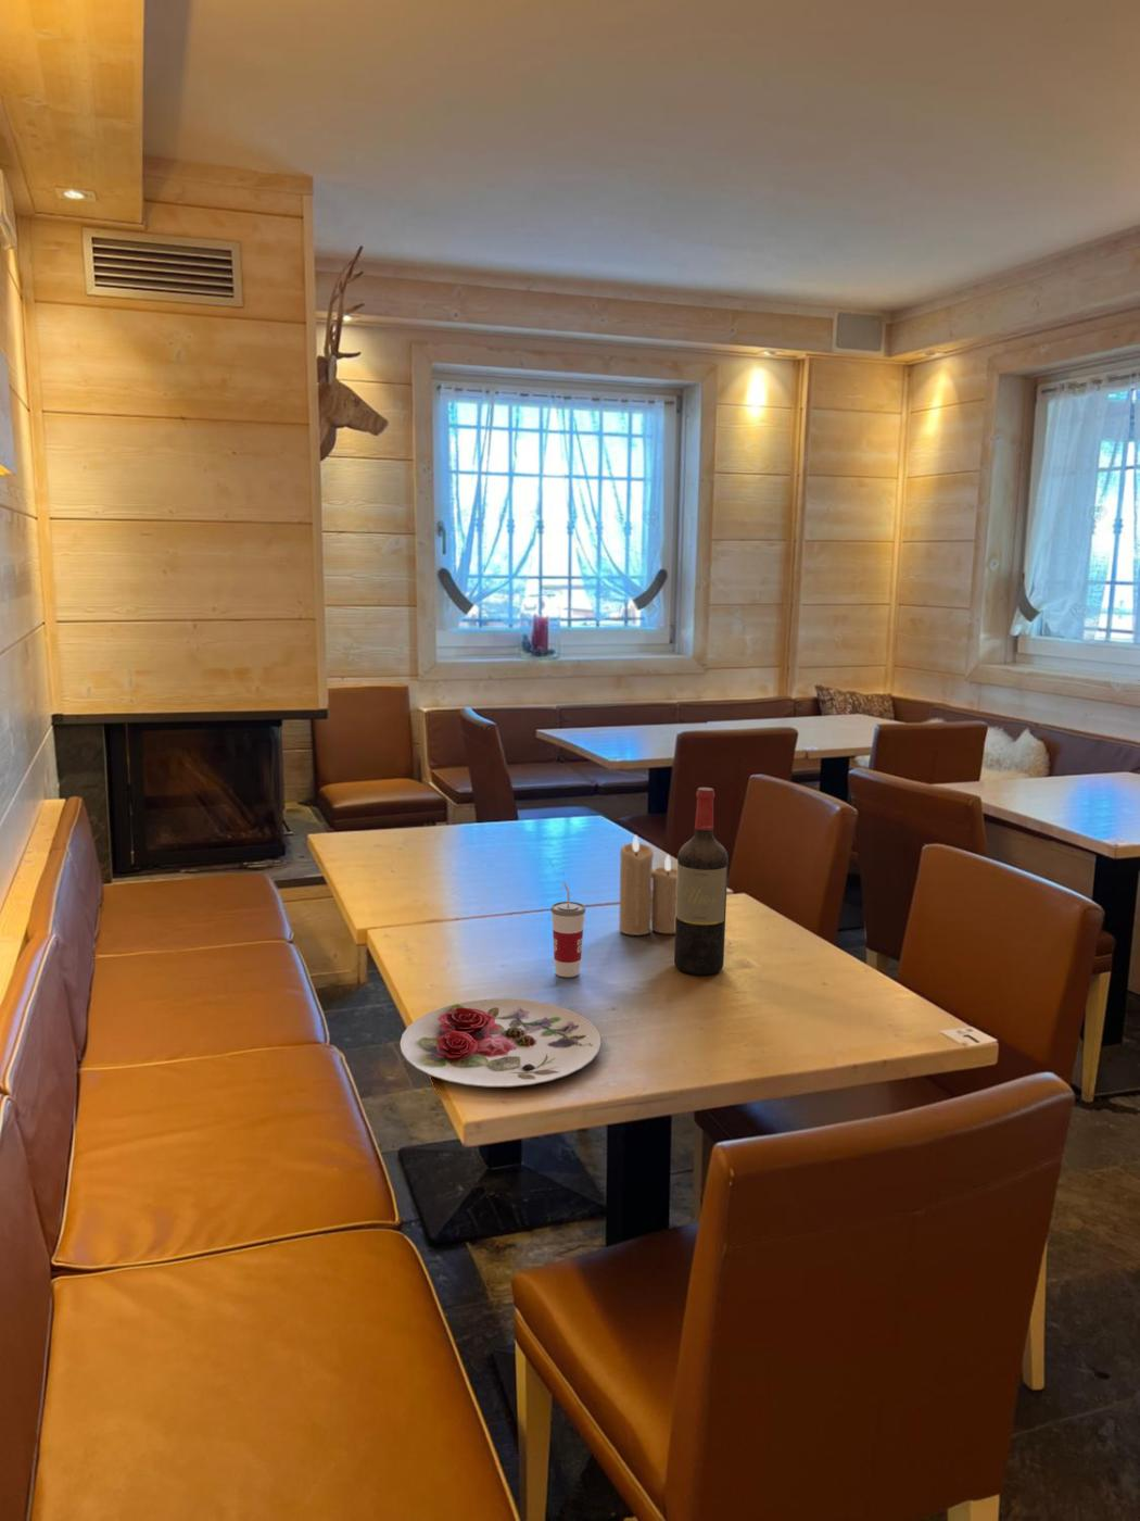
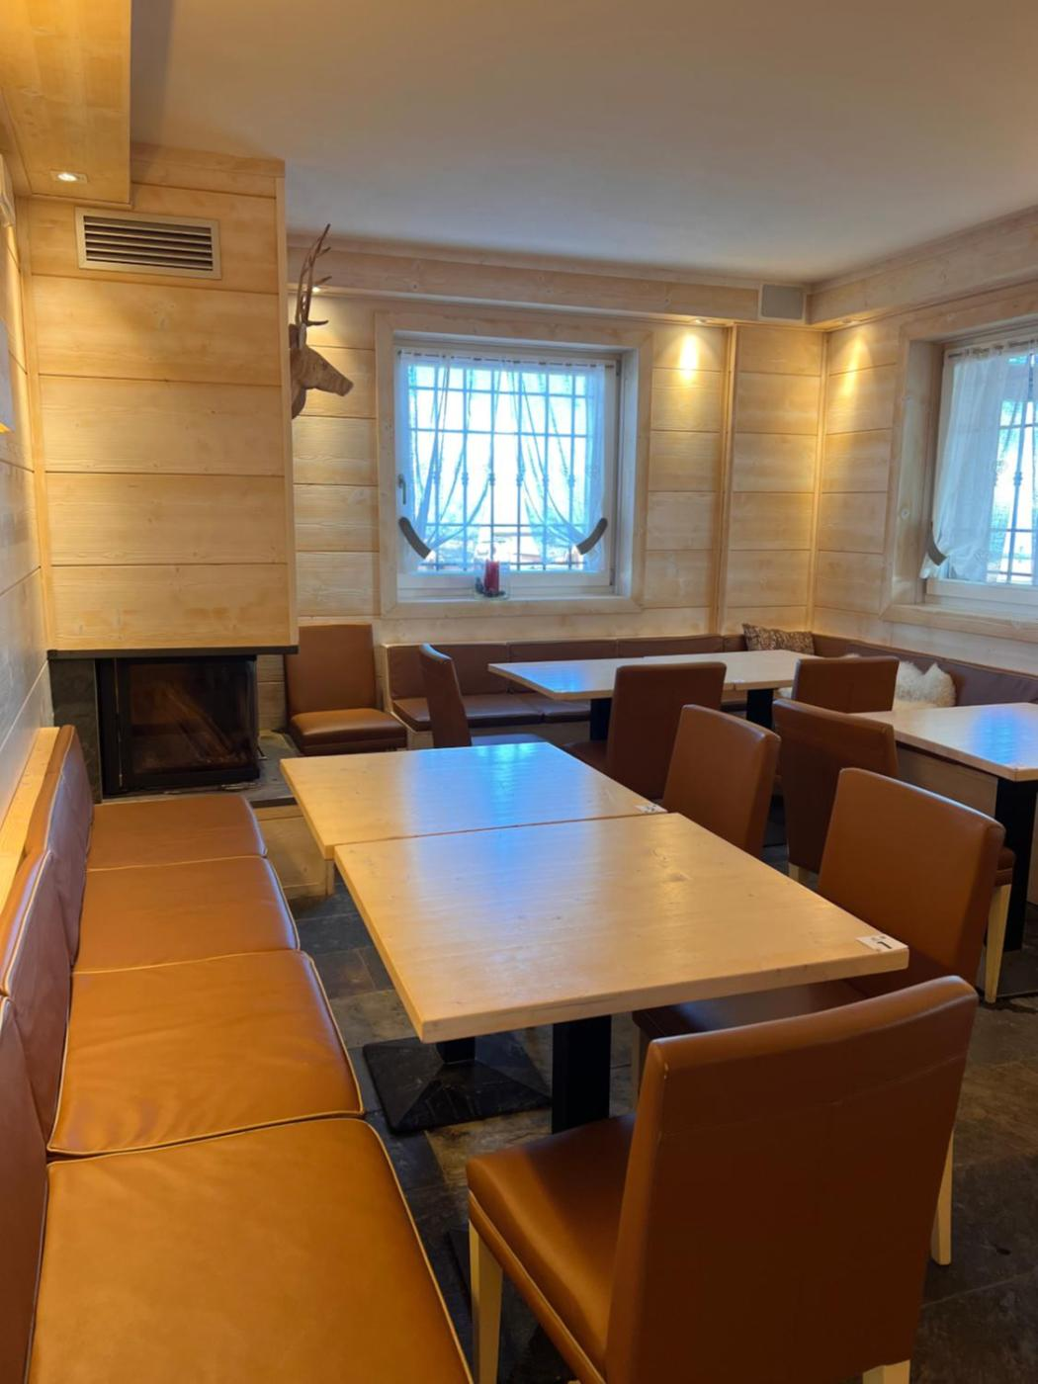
- wine bottle [673,787,729,976]
- cup [551,881,587,977]
- plate [399,999,601,1089]
- candle [618,835,678,937]
